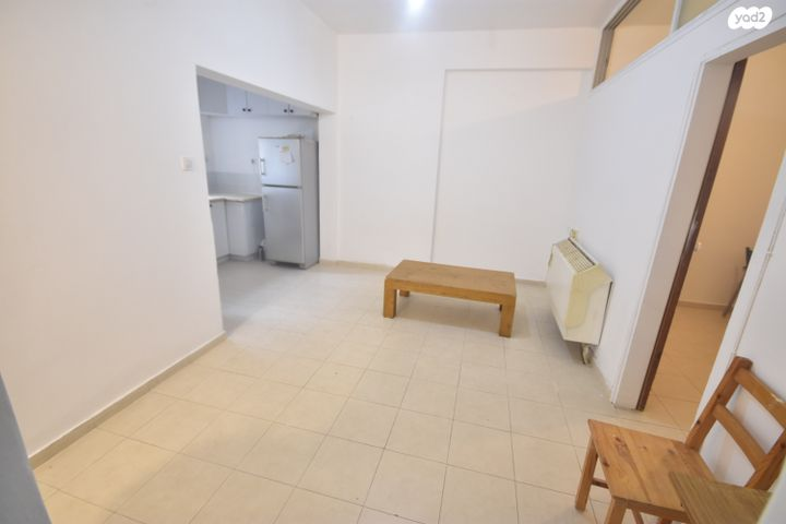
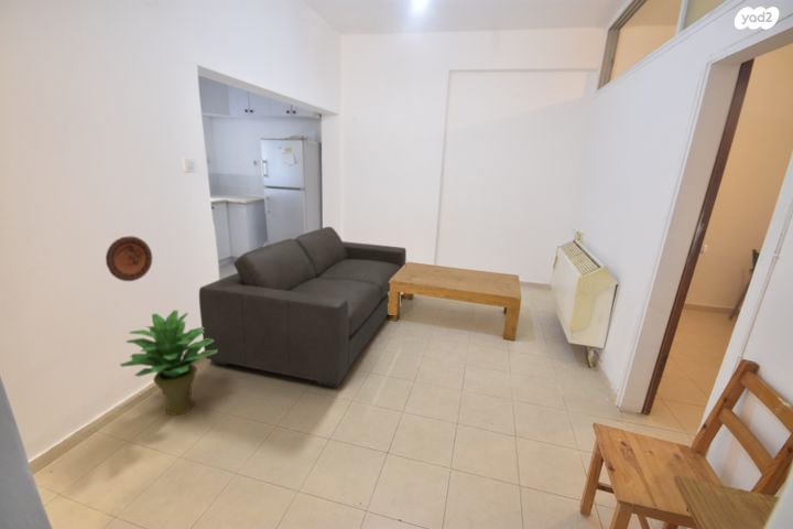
+ sofa [198,226,408,389]
+ decorative plate [105,235,153,282]
+ potted plant [119,310,218,417]
